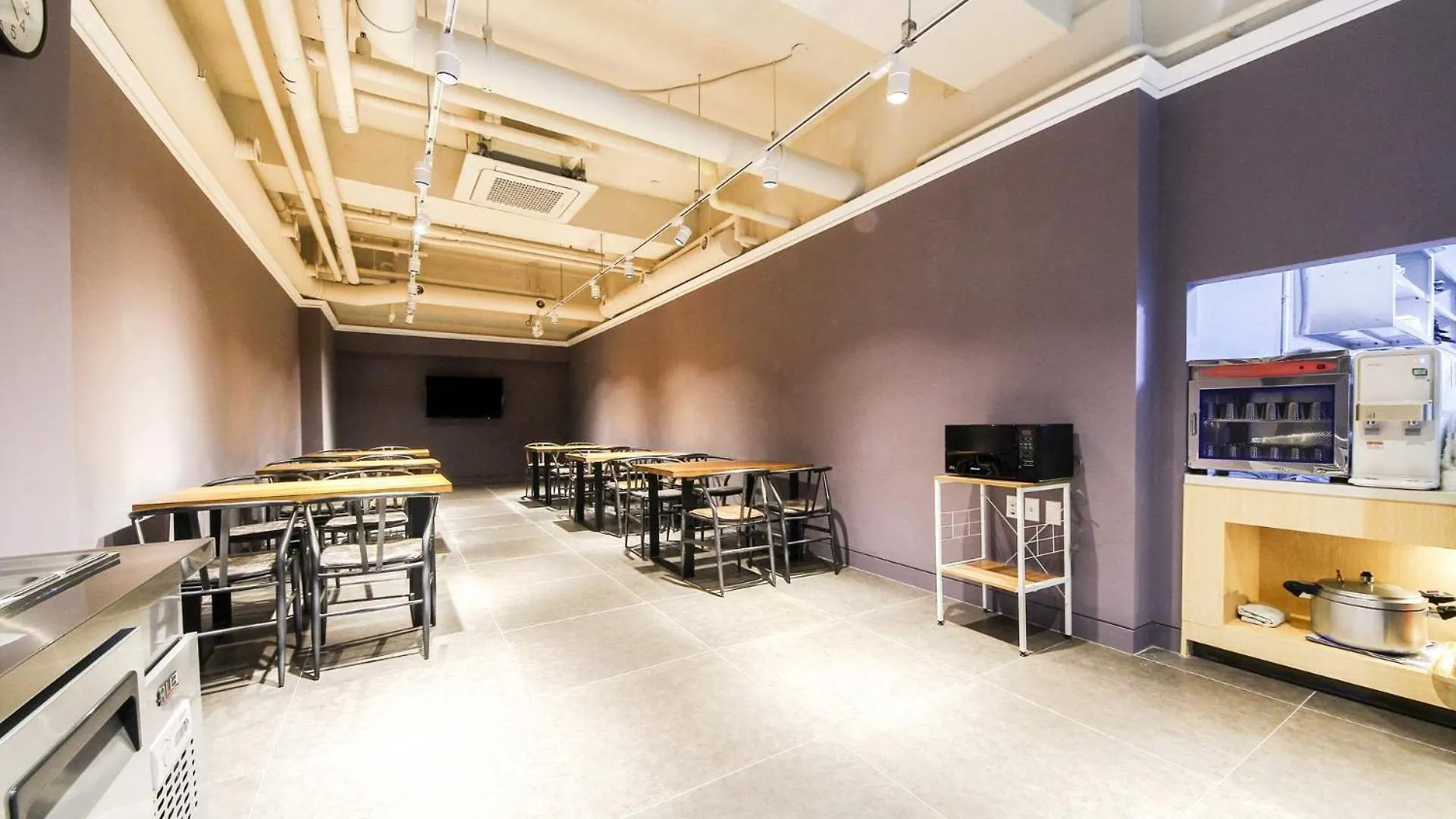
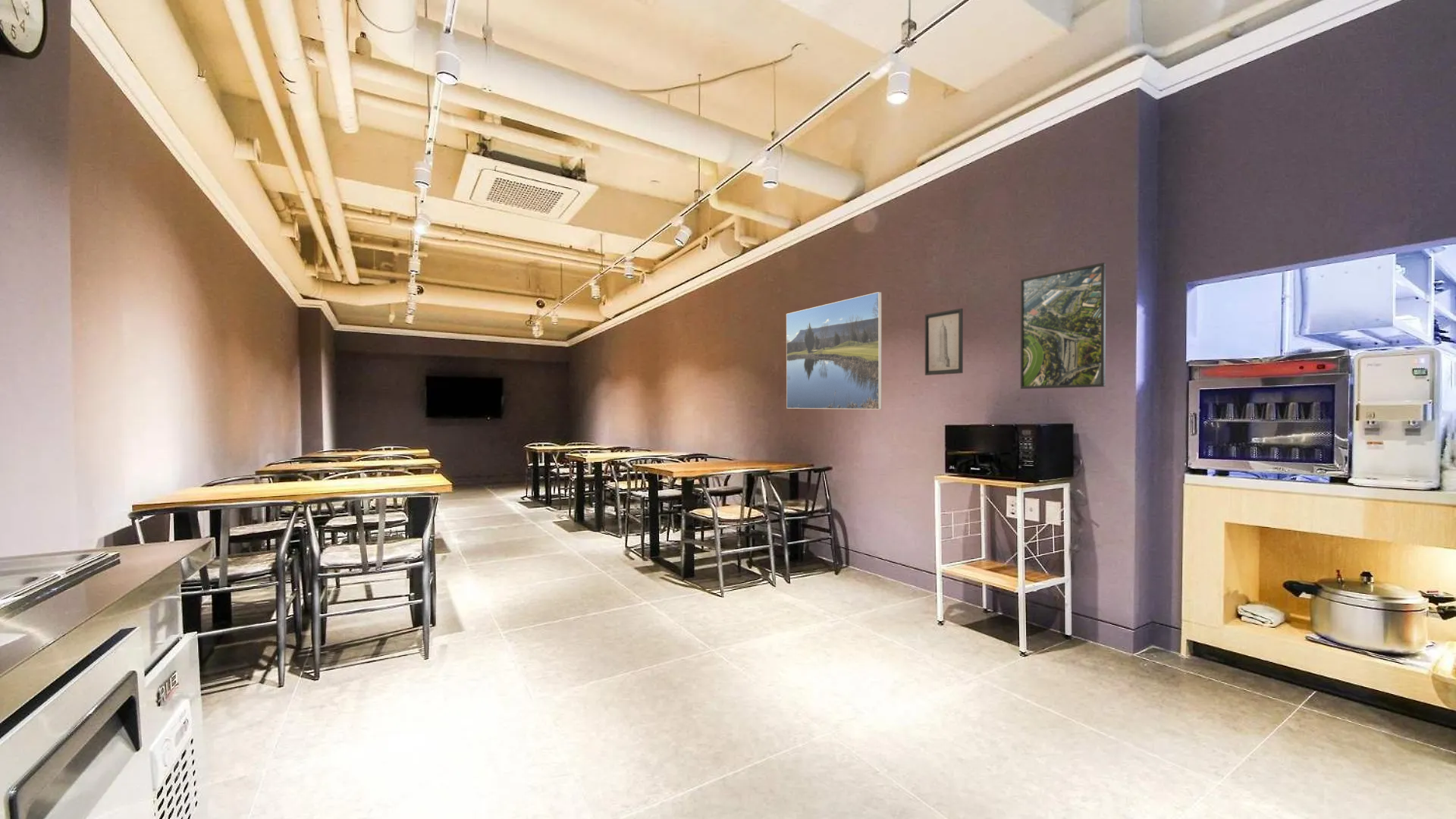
+ wall art [924,308,964,376]
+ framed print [1020,262,1106,390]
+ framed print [786,291,883,410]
